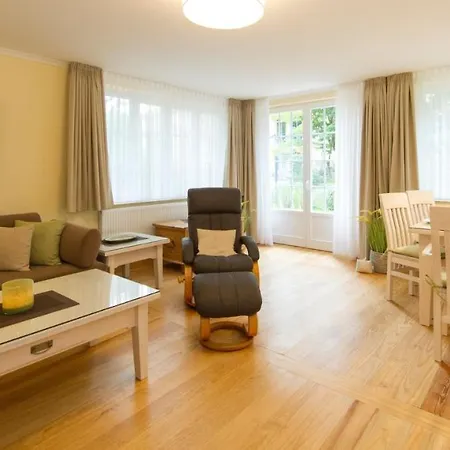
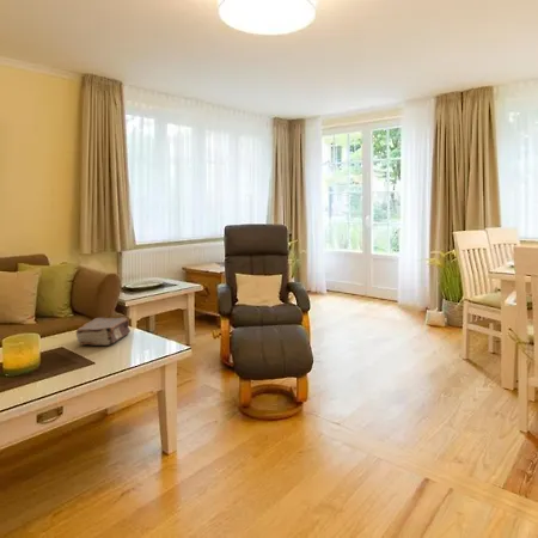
+ book [75,316,132,347]
